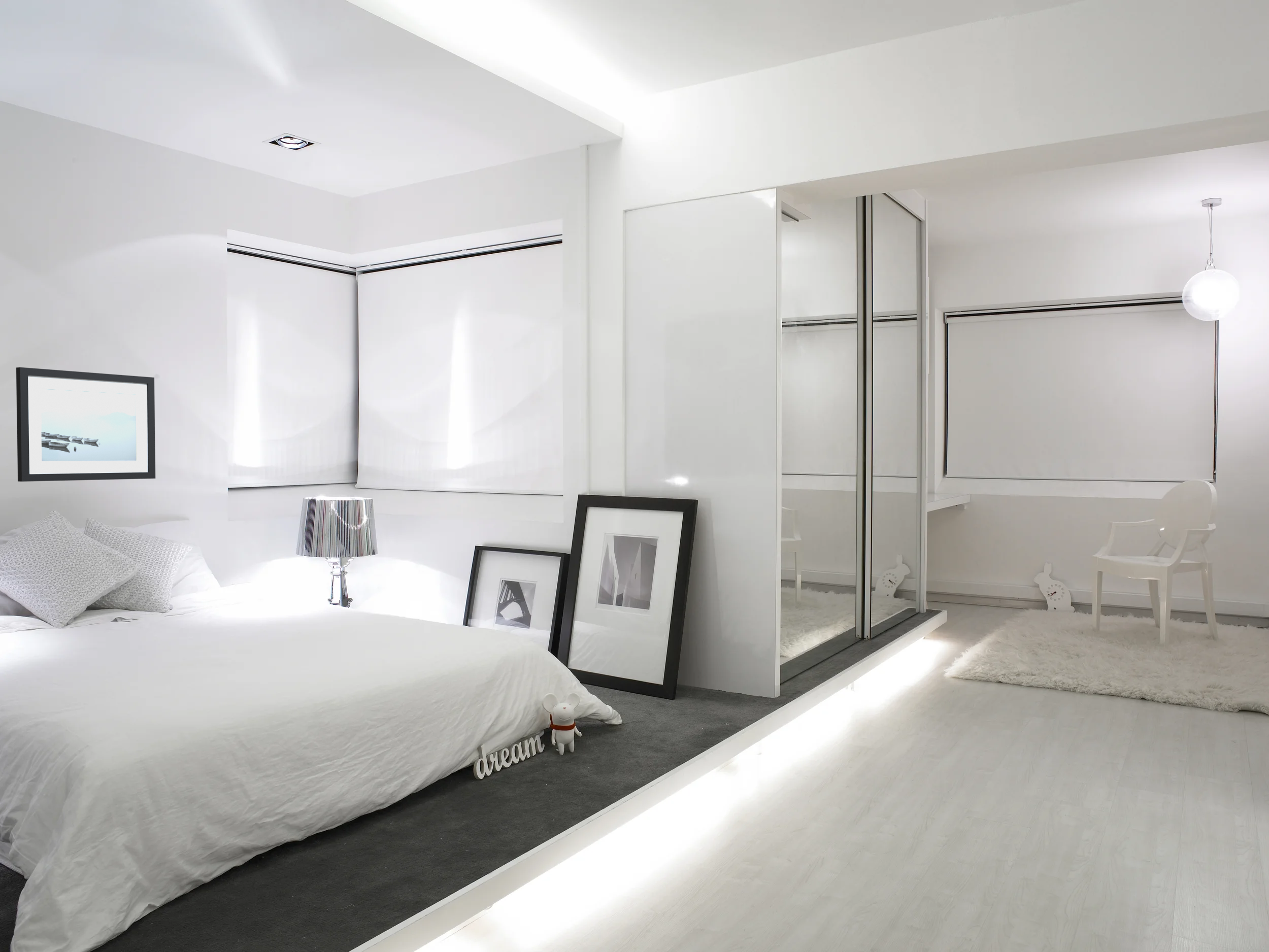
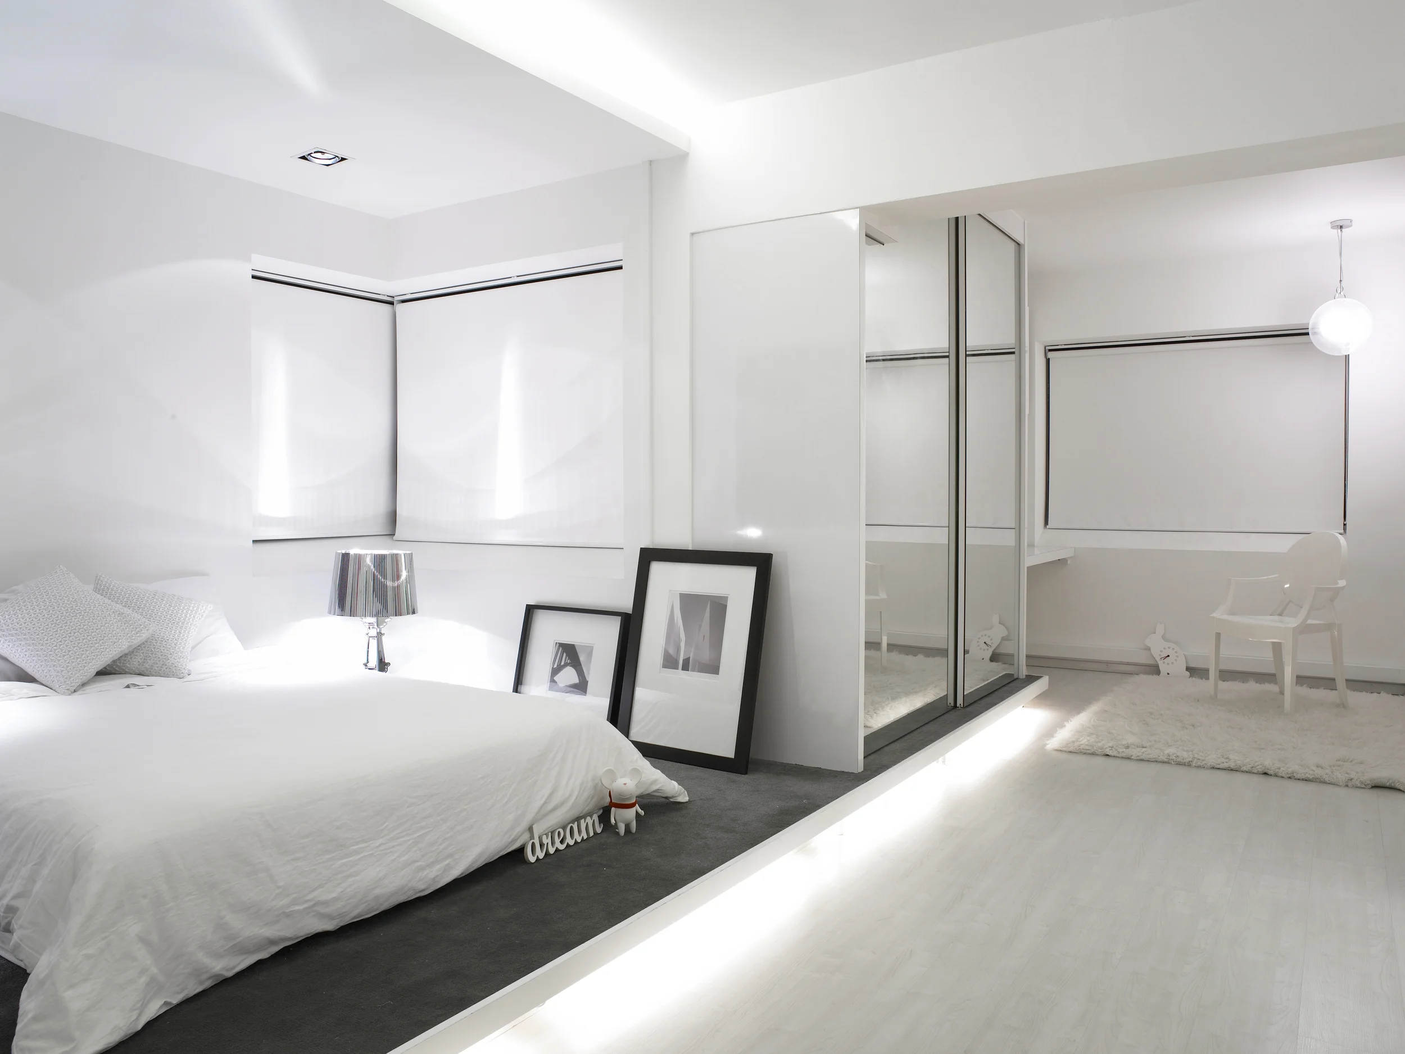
- wall art [16,367,156,482]
